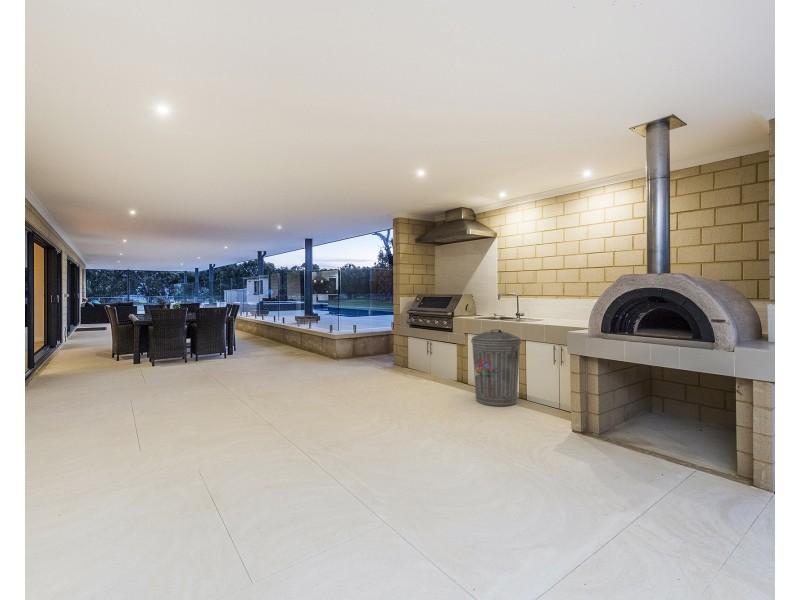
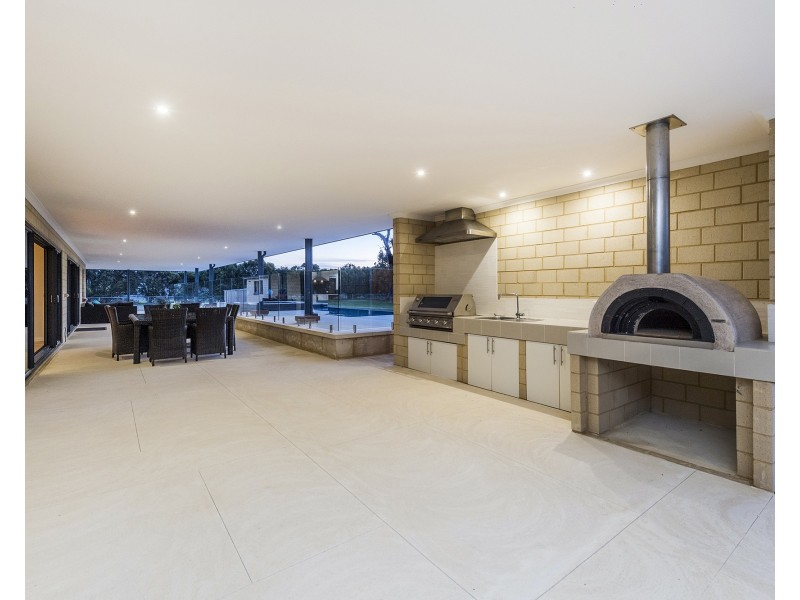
- trash can [470,328,522,407]
